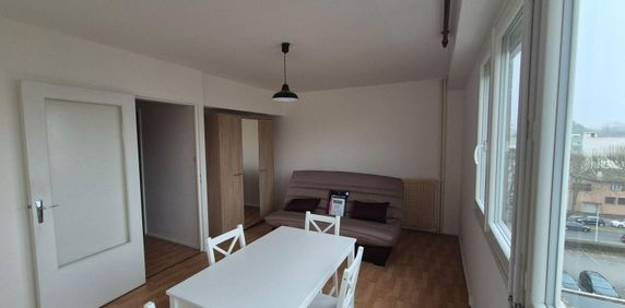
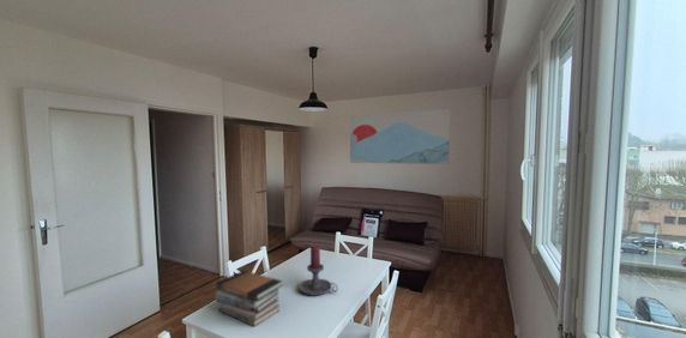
+ book stack [215,270,283,327]
+ wall art [349,108,451,165]
+ candle holder [299,245,339,297]
